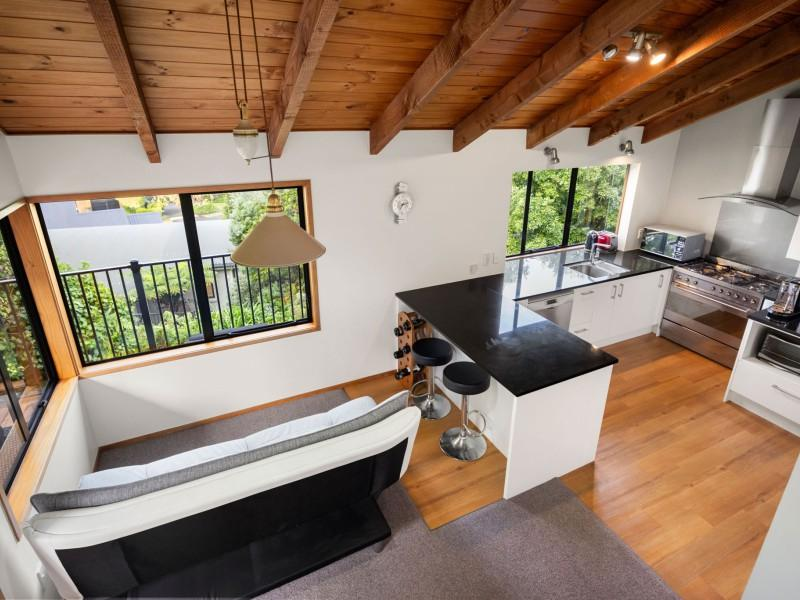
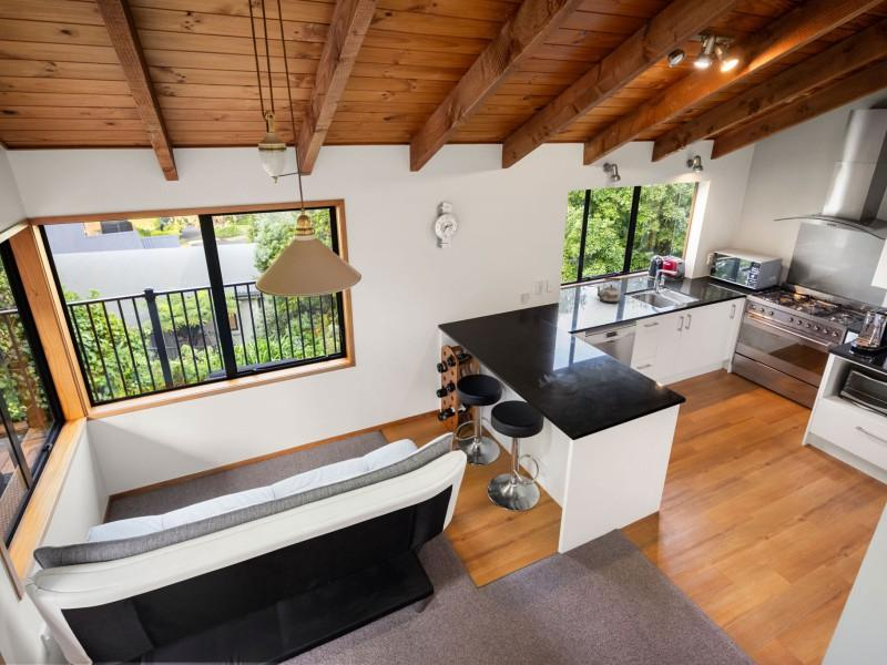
+ kettle [595,277,622,304]
